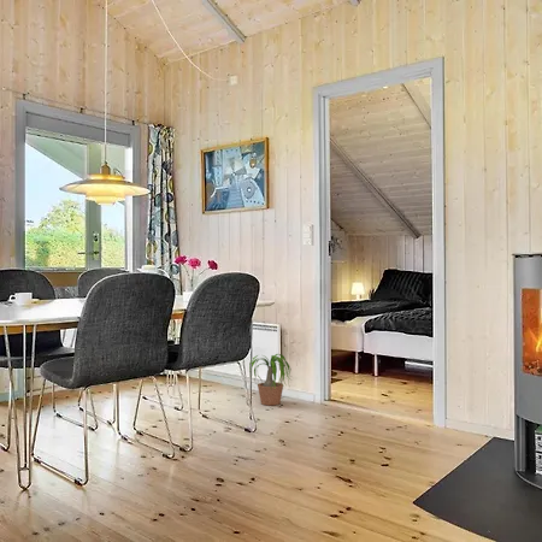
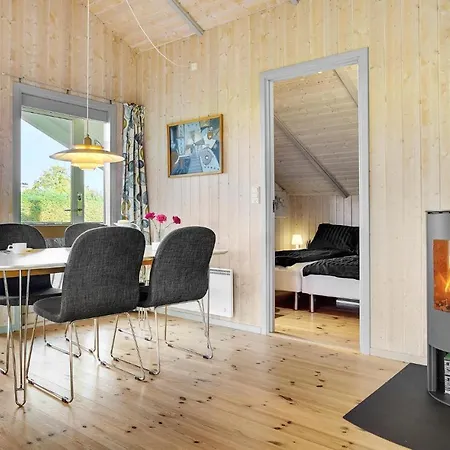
- potted plant [246,353,293,407]
